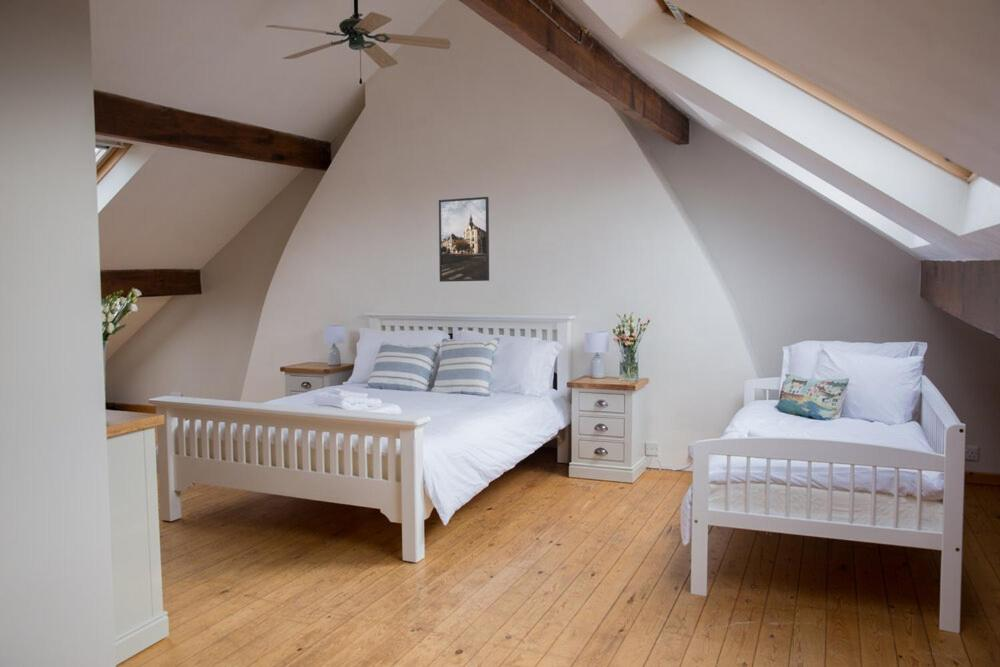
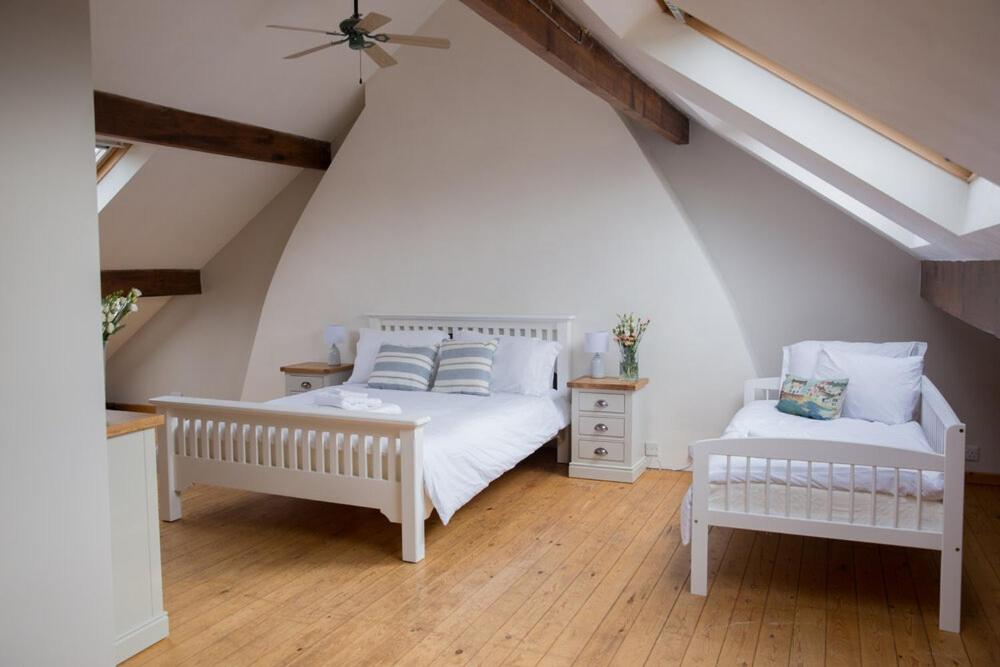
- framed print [438,196,490,283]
